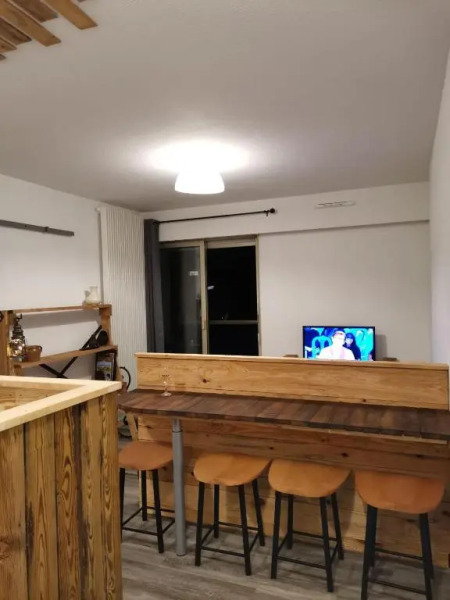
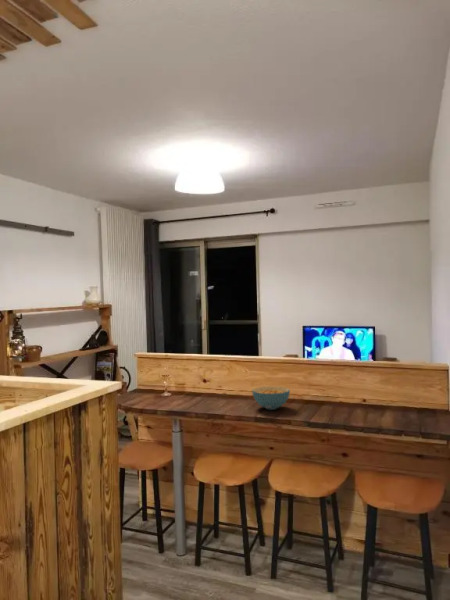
+ cereal bowl [251,386,291,411]
